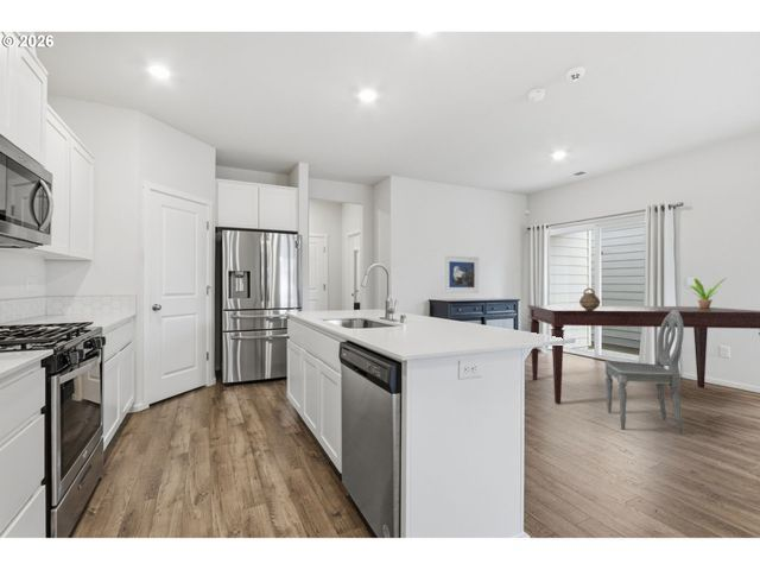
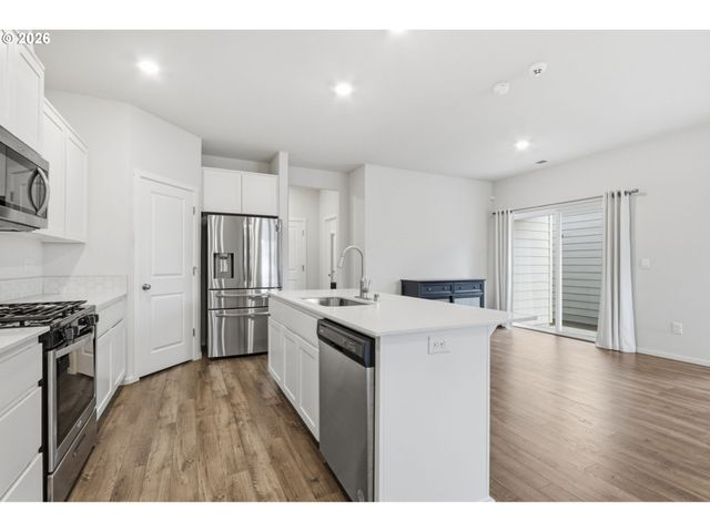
- ceramic vessel [578,287,601,310]
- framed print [443,254,480,294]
- potted plant [690,278,728,308]
- dining chair [603,310,685,435]
- dining table [527,304,760,405]
